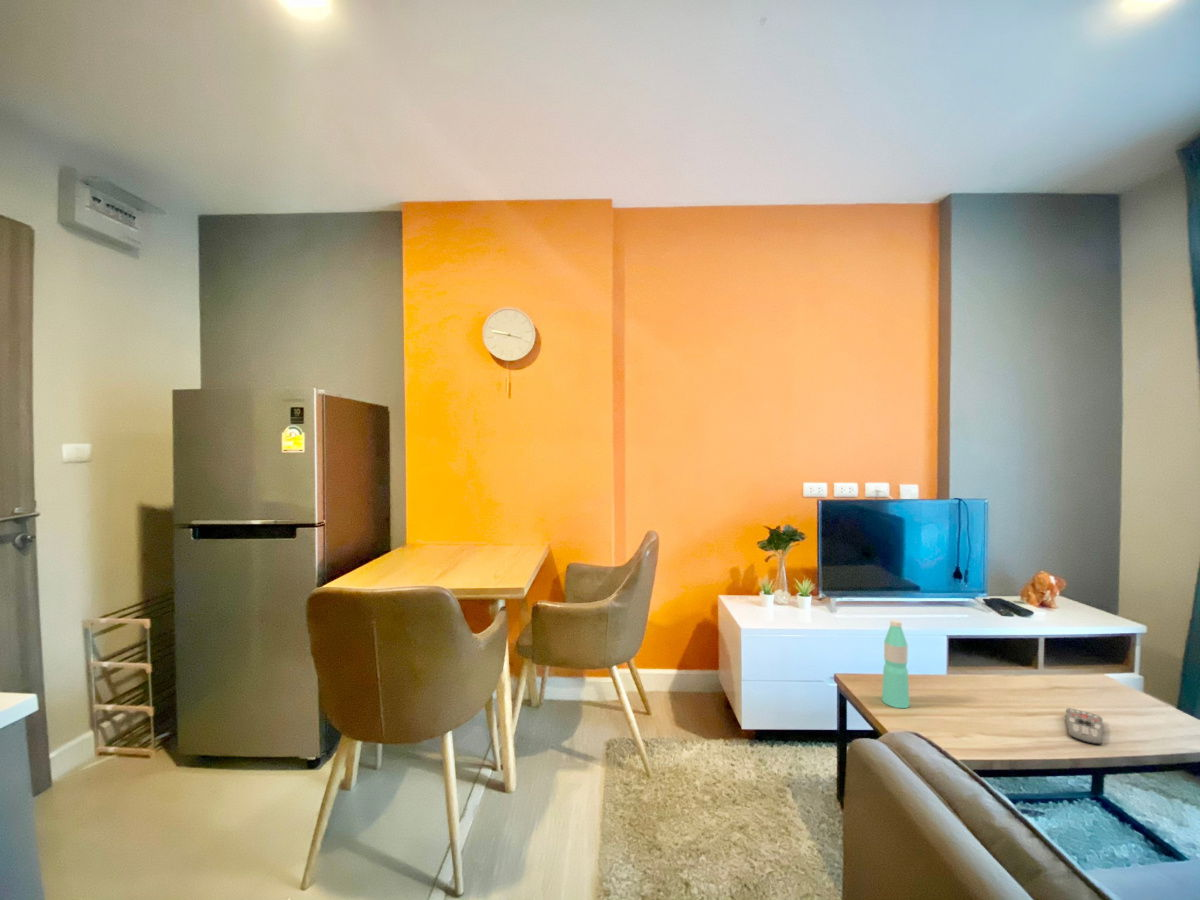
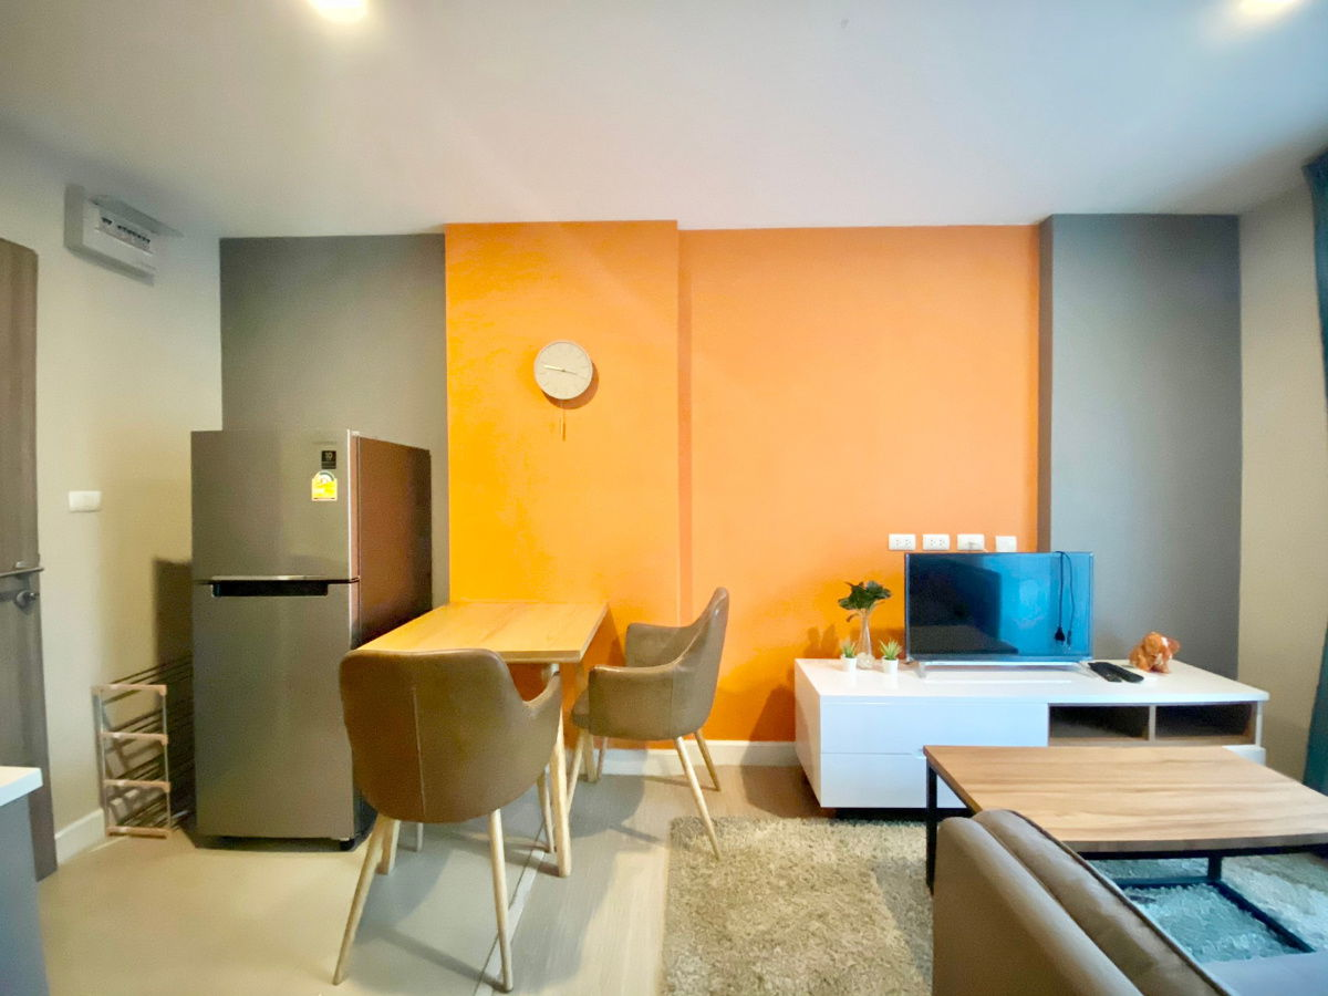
- water bottle [881,618,911,709]
- remote control [1065,707,1105,745]
